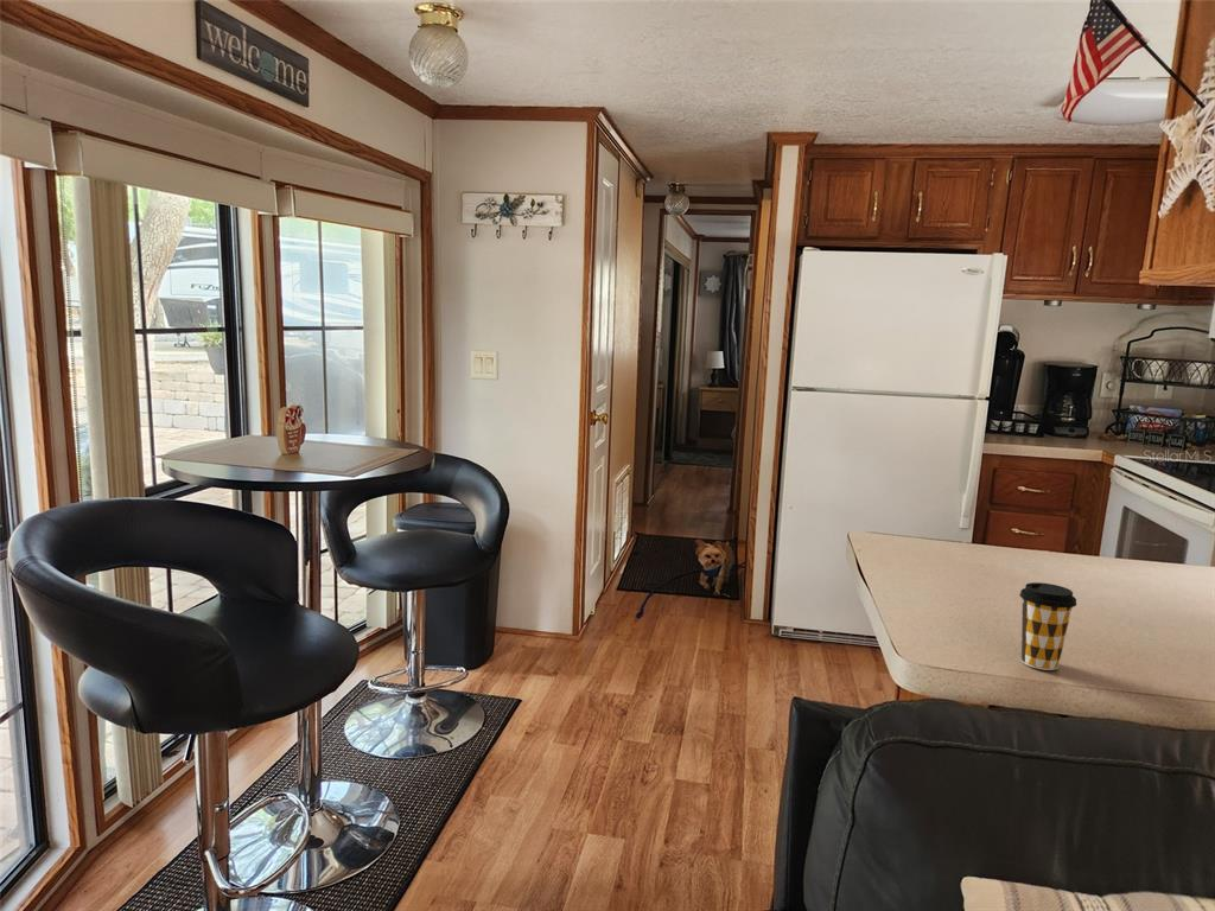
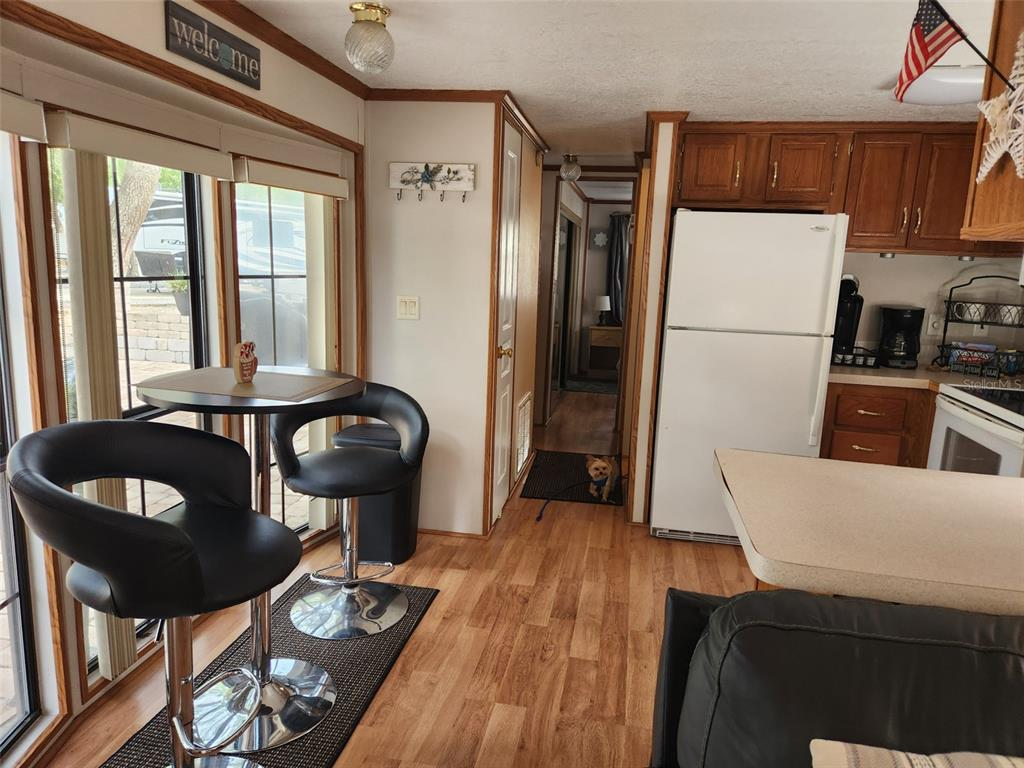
- coffee cup [1018,581,1077,671]
